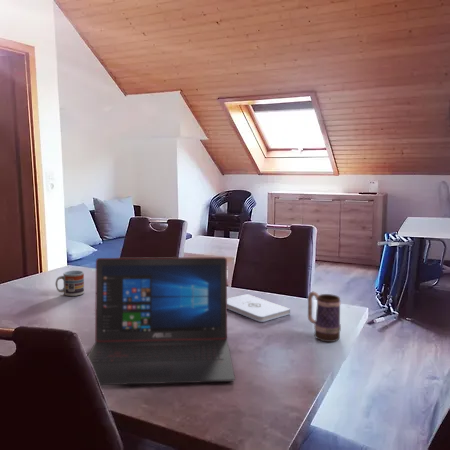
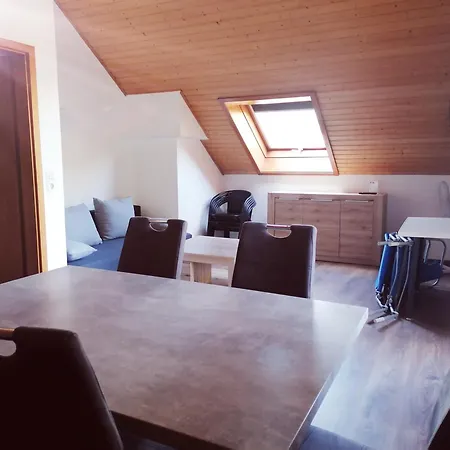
- cup [54,269,85,297]
- laptop [87,256,236,386]
- mug [307,291,342,343]
- notepad [227,293,291,323]
